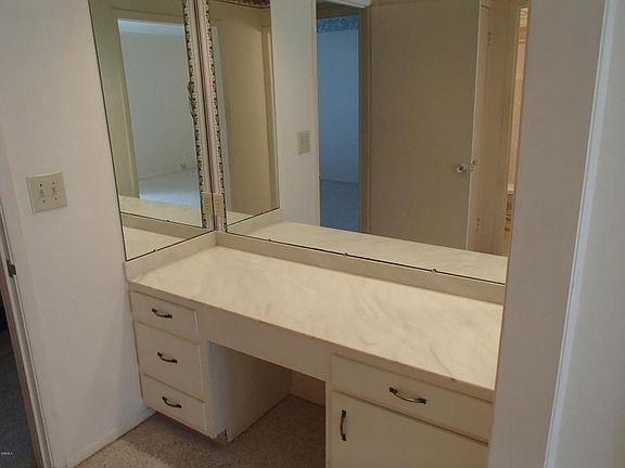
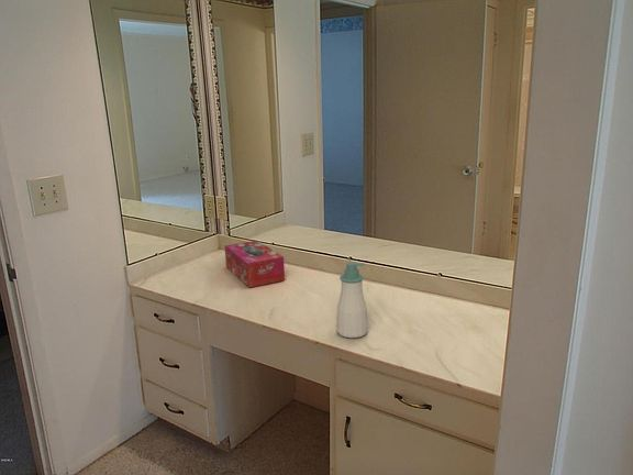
+ soap bottle [335,261,369,339]
+ tissue box [224,240,286,288]
